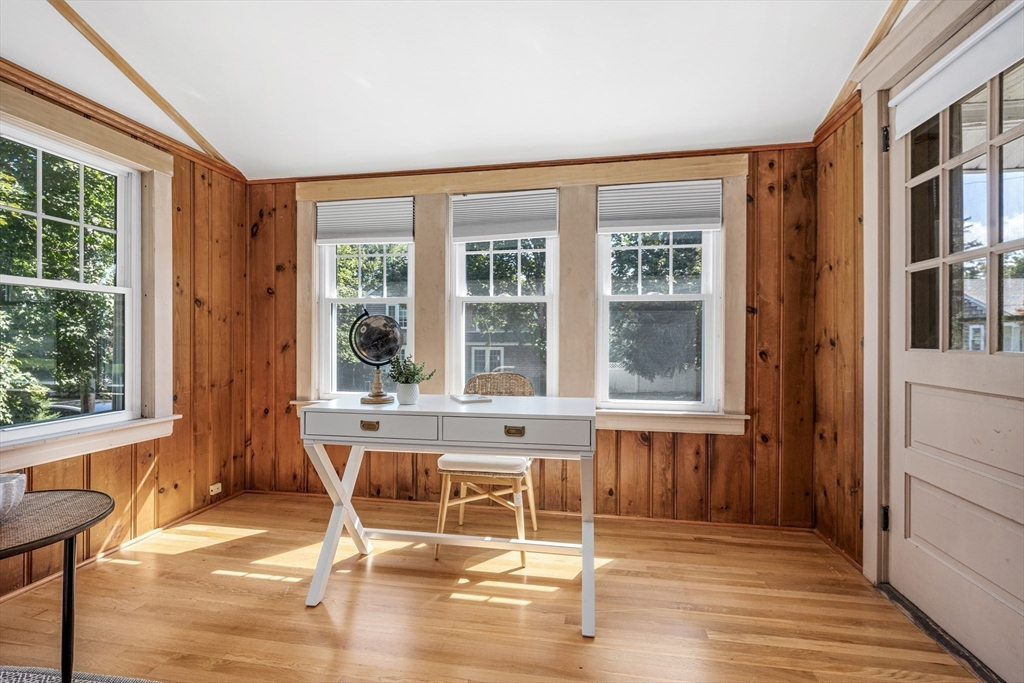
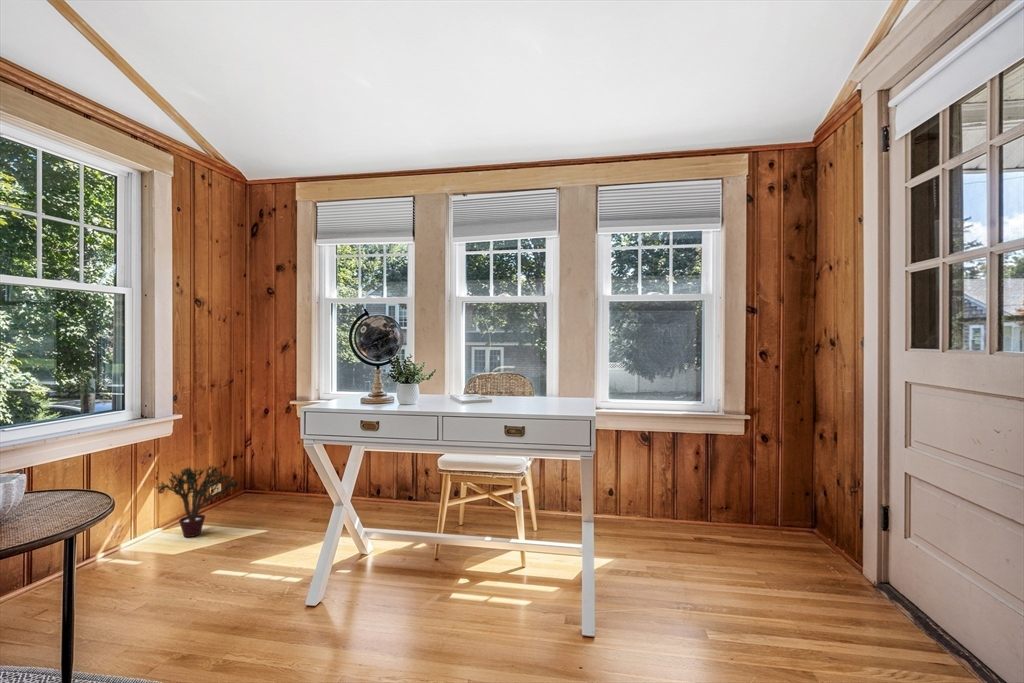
+ potted plant [153,464,240,538]
